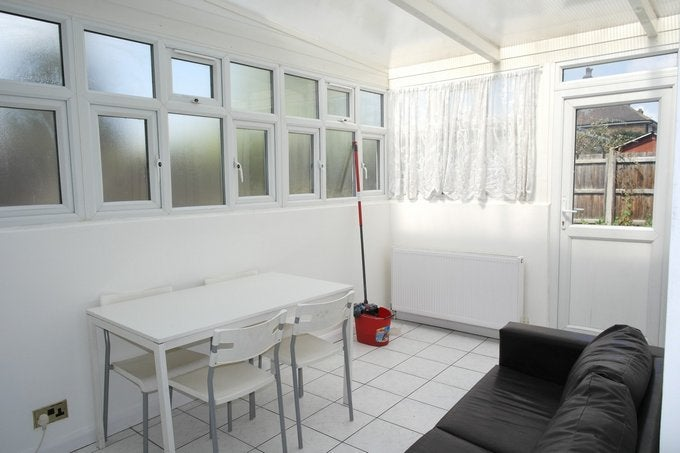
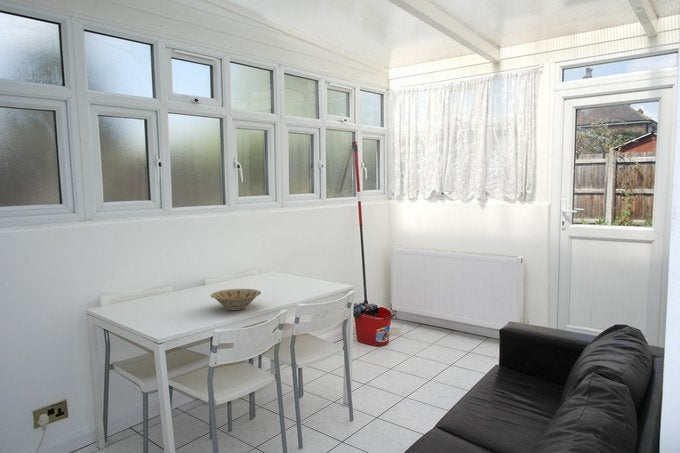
+ bowl [210,288,262,311]
